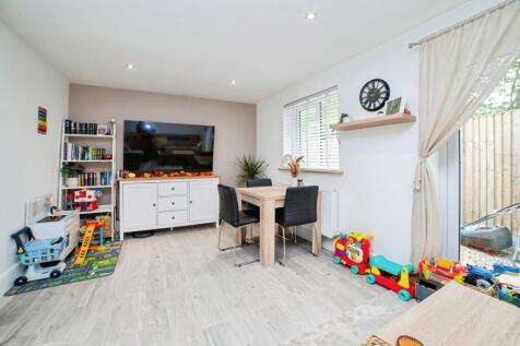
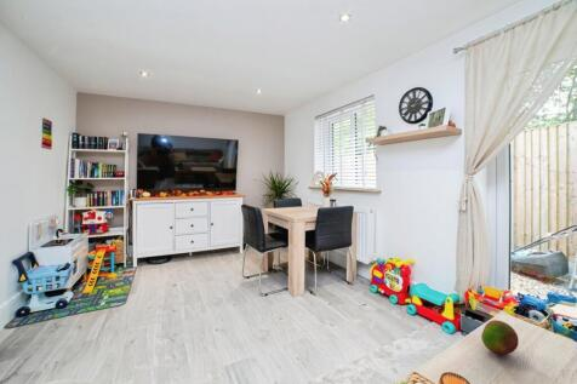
+ fruit [480,319,520,355]
